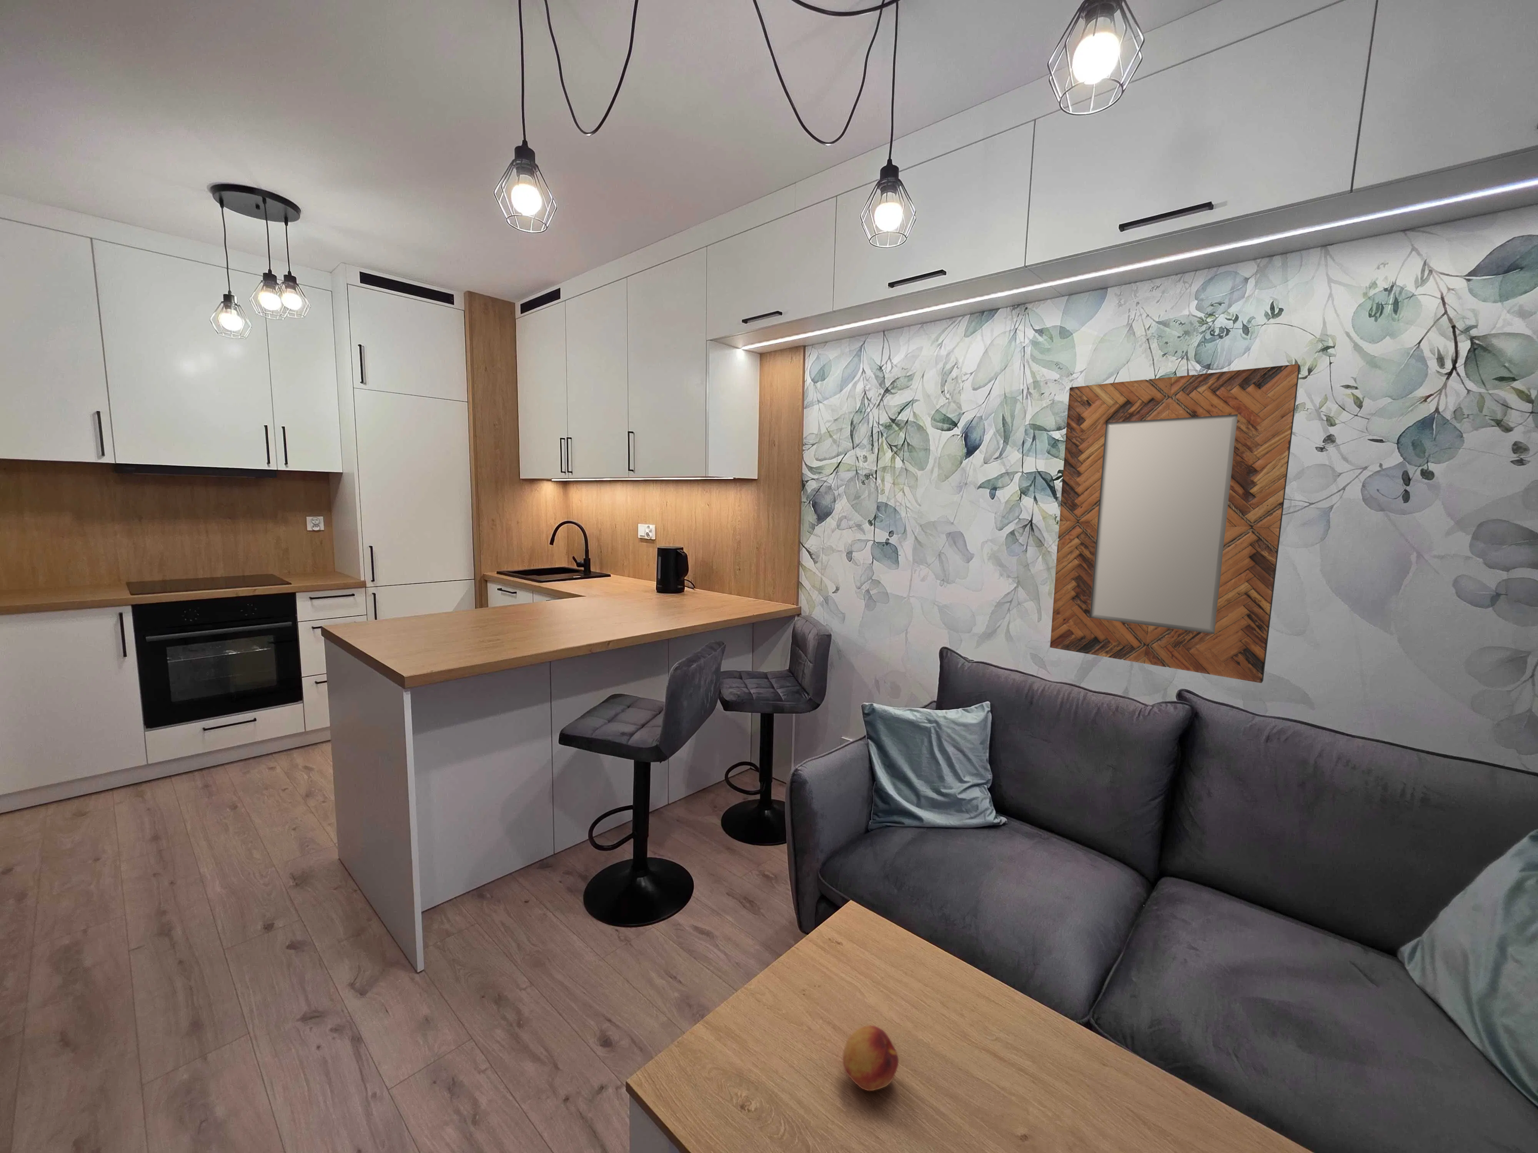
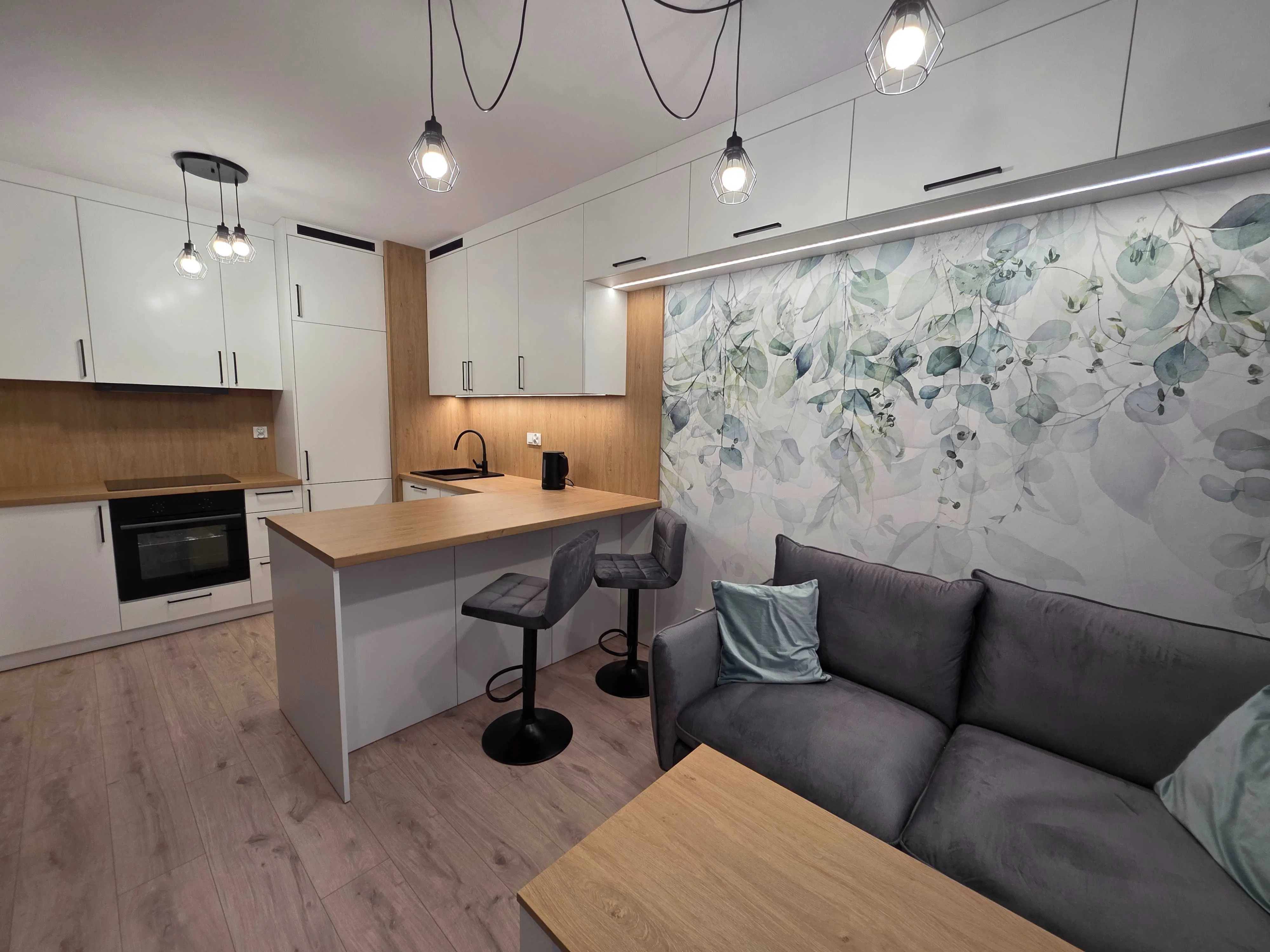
- home mirror [1050,363,1301,684]
- fruit [842,1025,899,1091]
